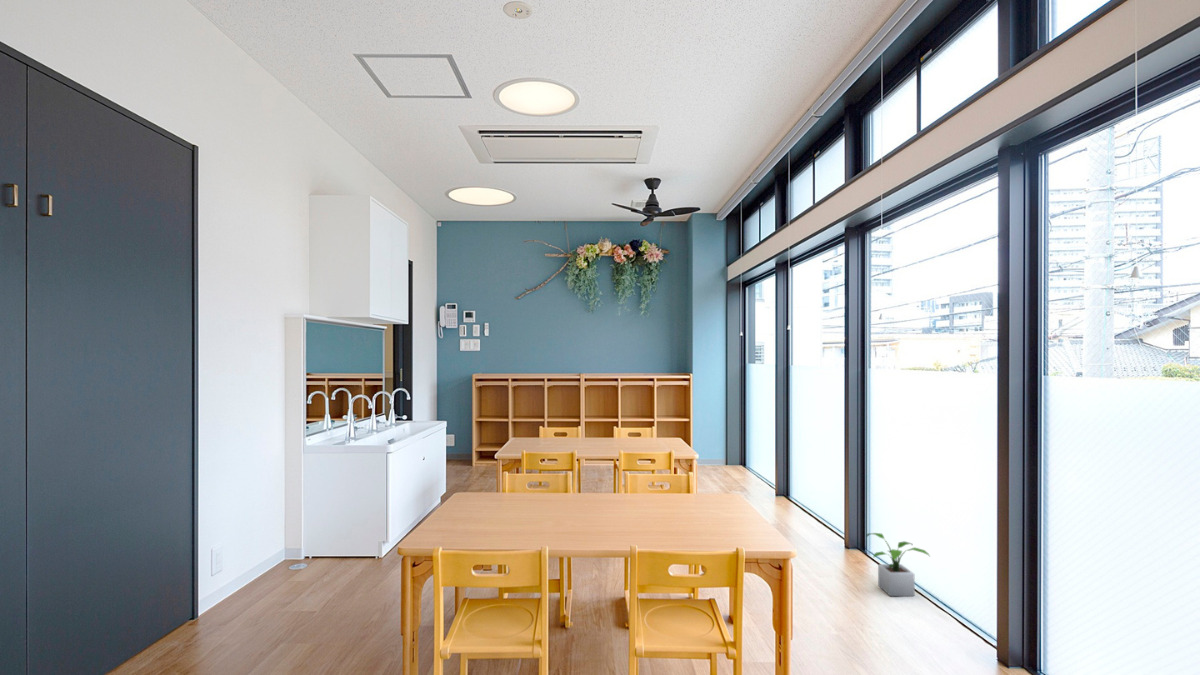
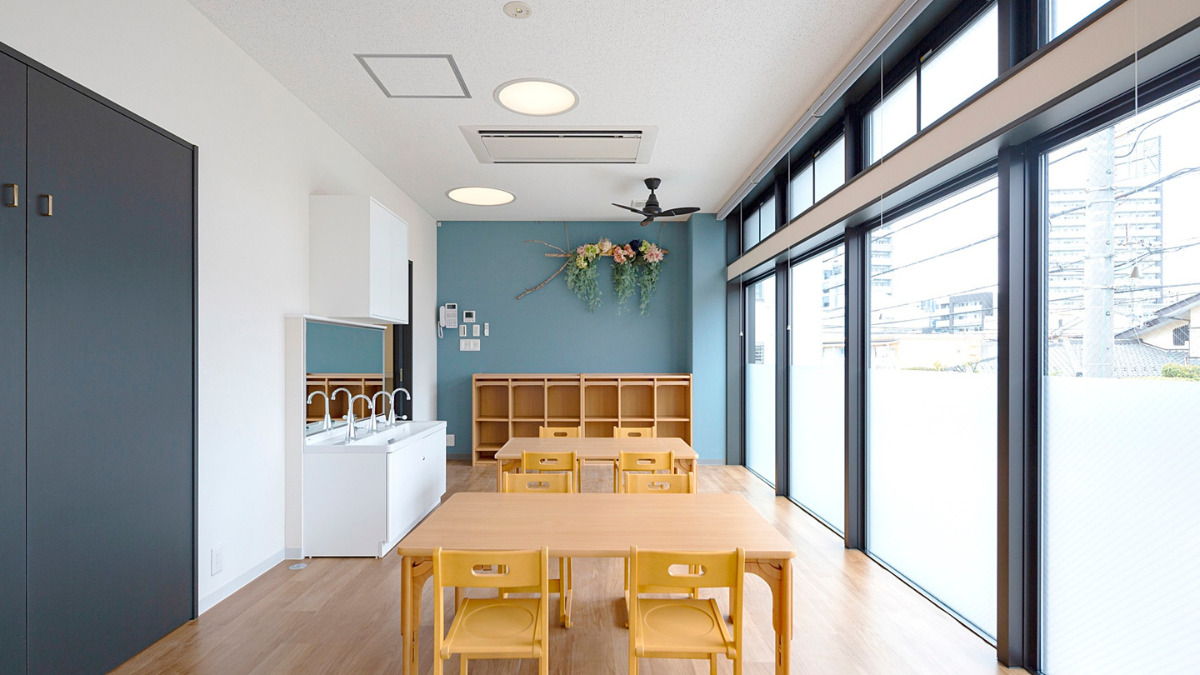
- potted plant [866,532,931,597]
